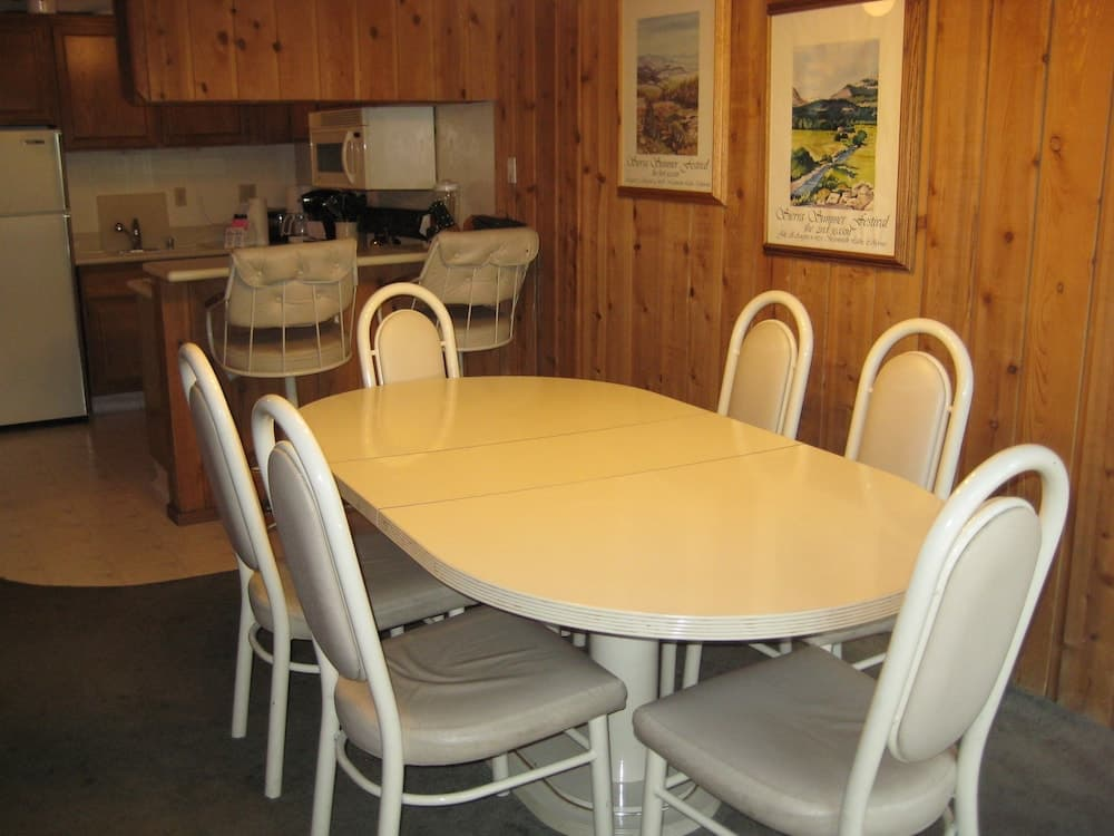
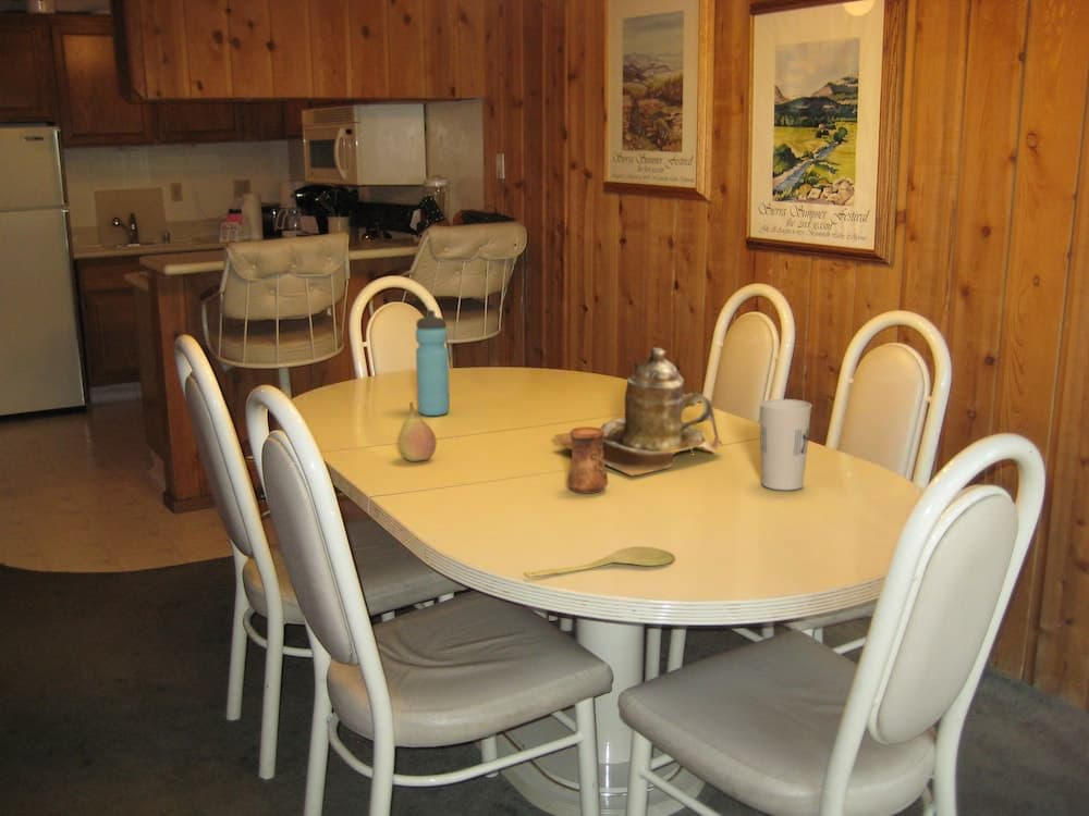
+ spoon [524,545,676,578]
+ water bottle [415,309,451,417]
+ teapot [552,346,723,478]
+ cup [566,425,609,495]
+ cup [758,398,812,492]
+ fruit [397,400,438,462]
